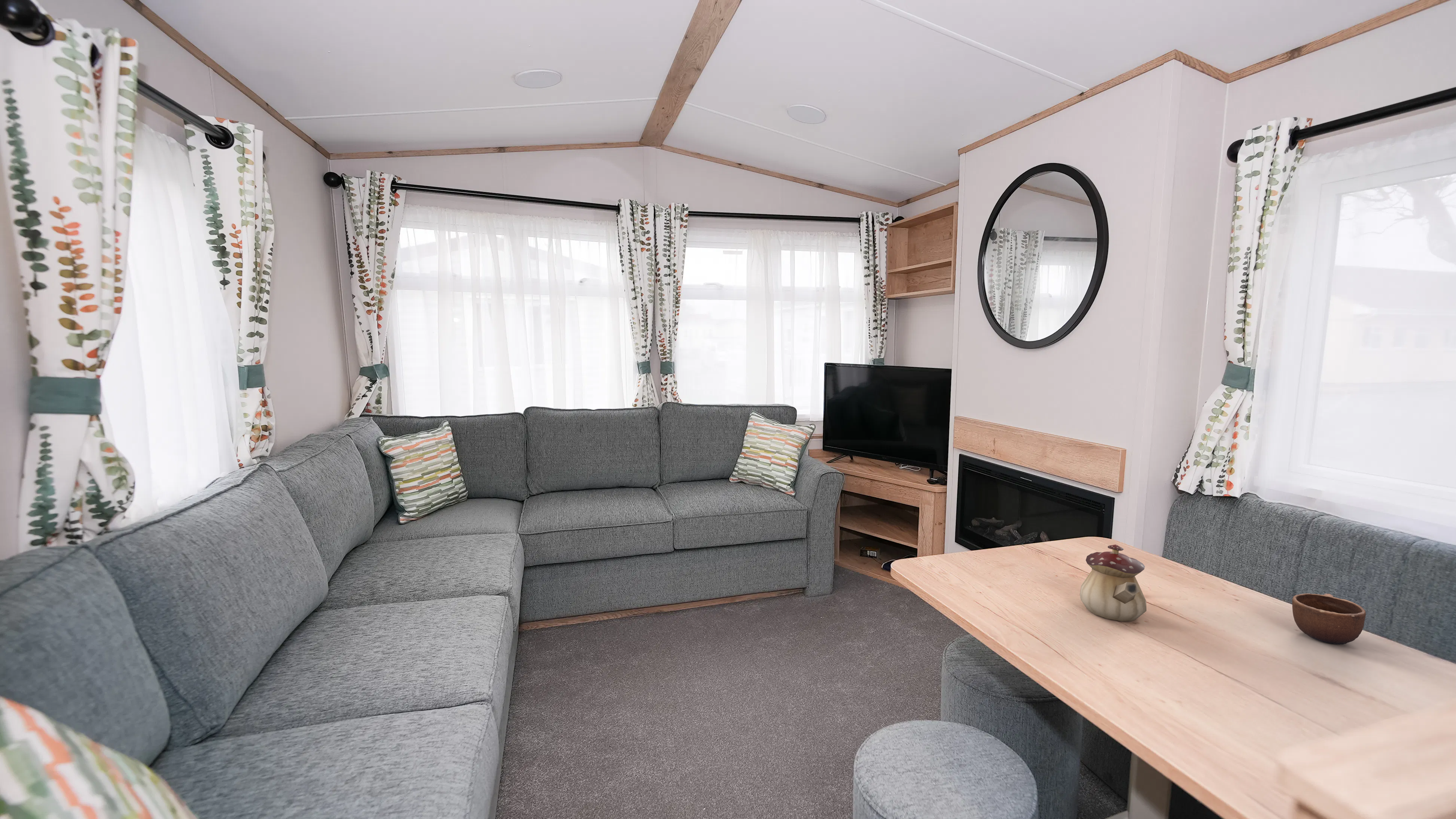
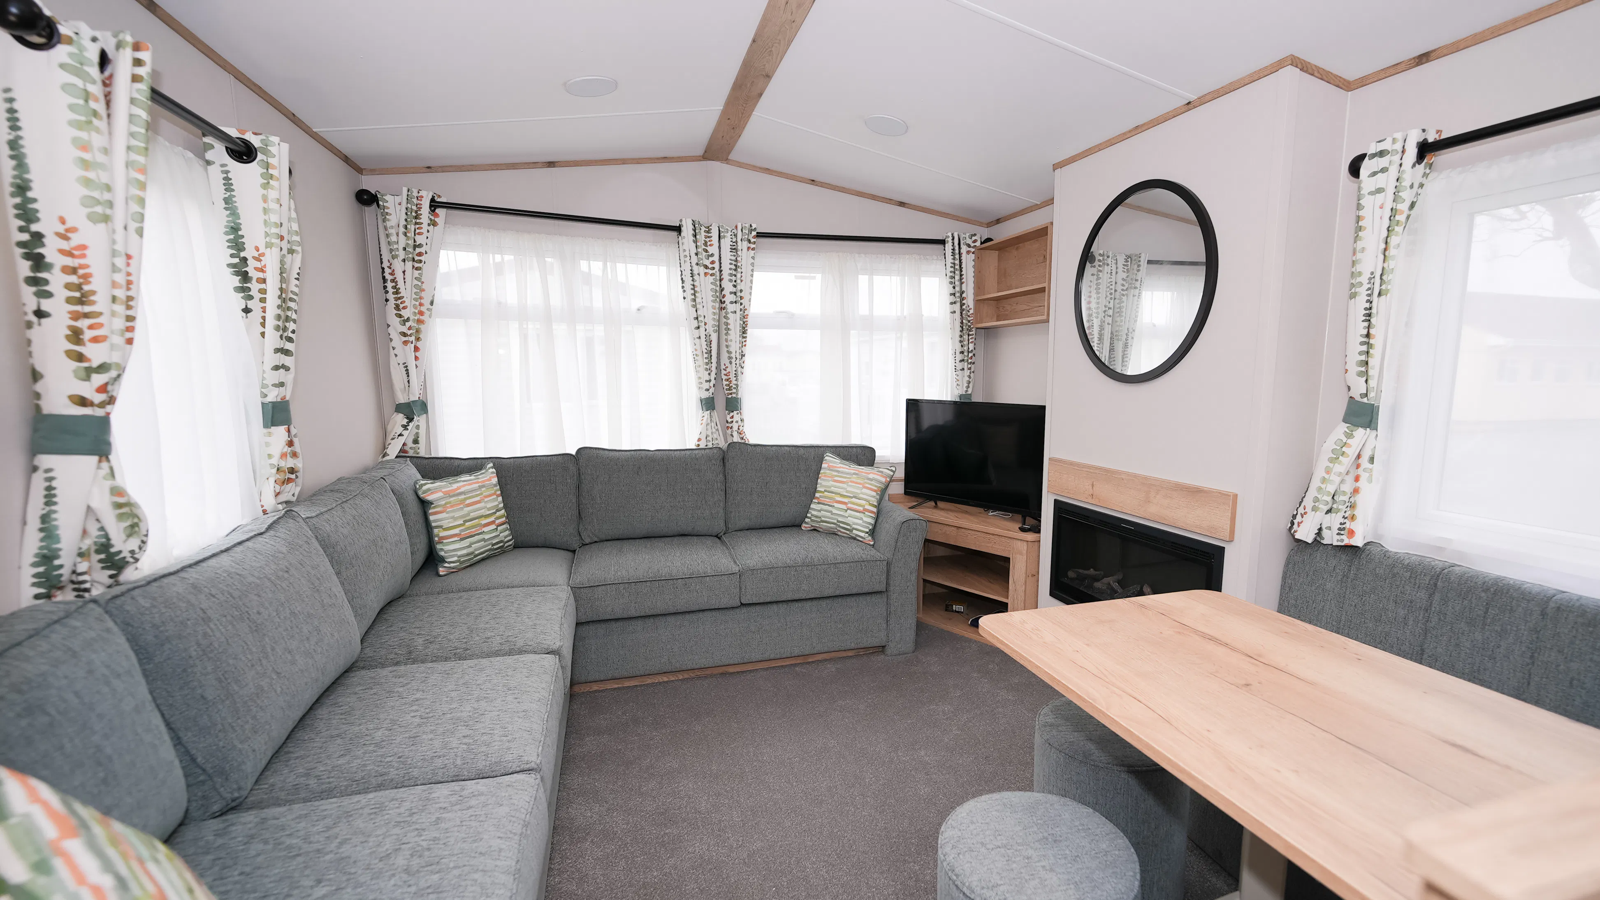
- teapot [1079,544,1147,622]
- mug [1292,593,1366,645]
